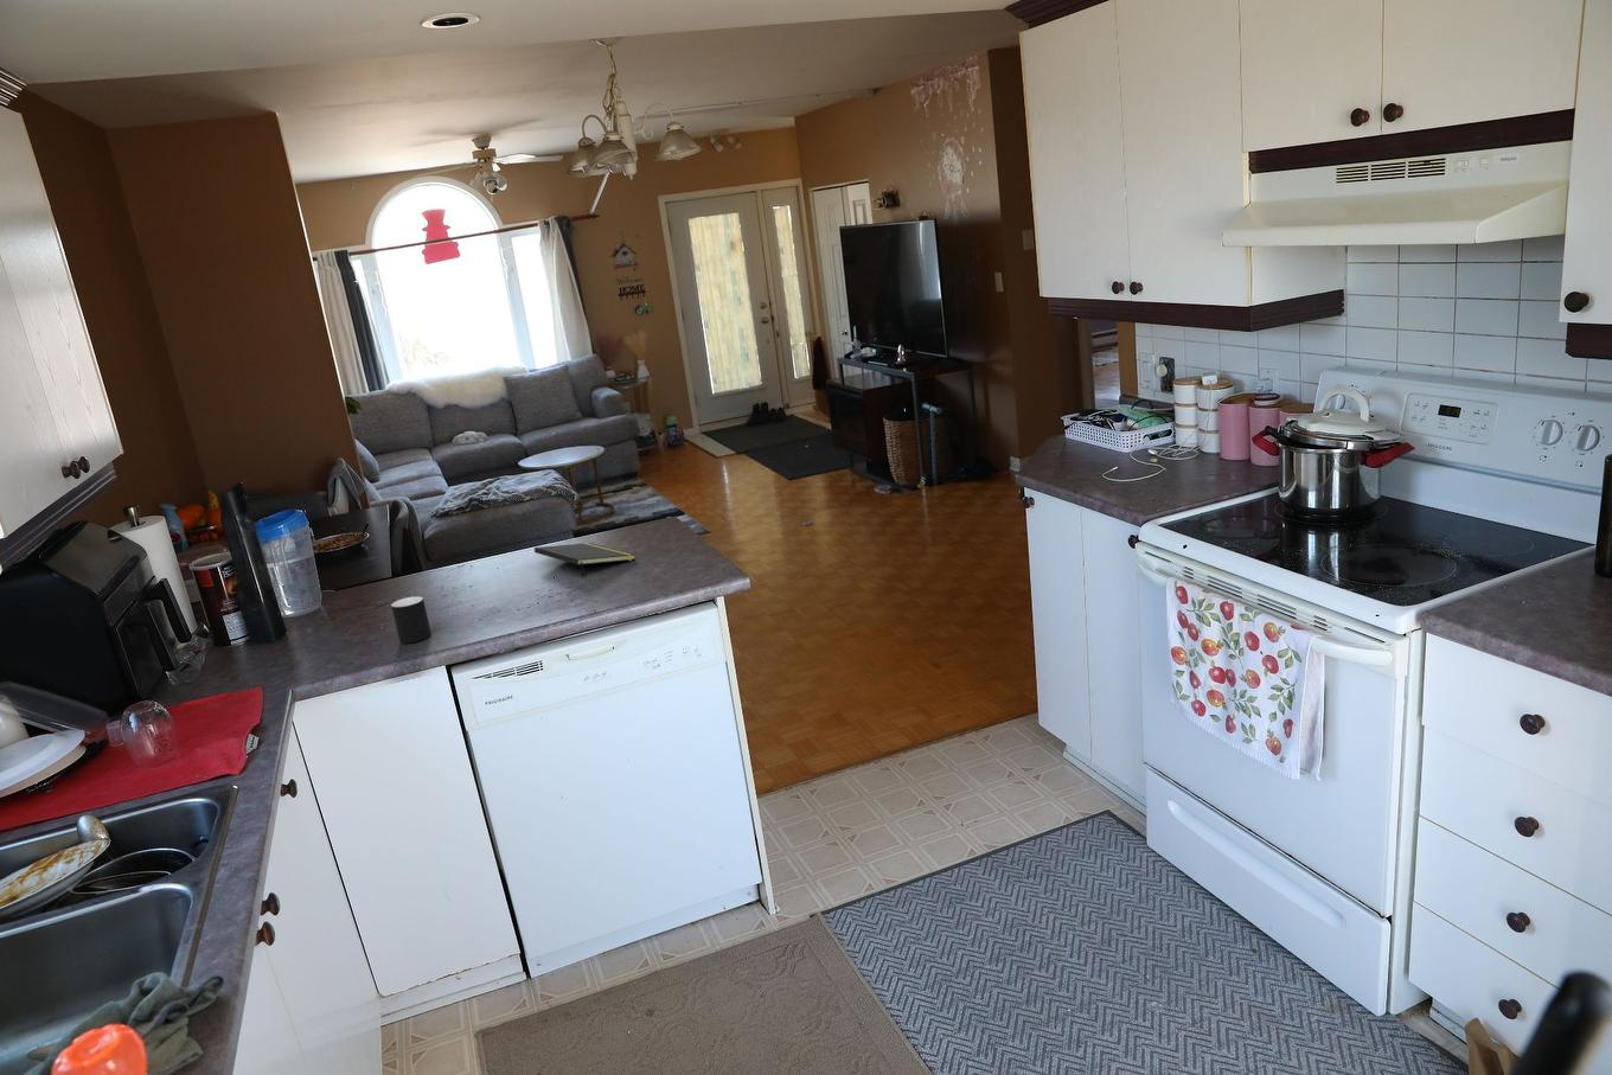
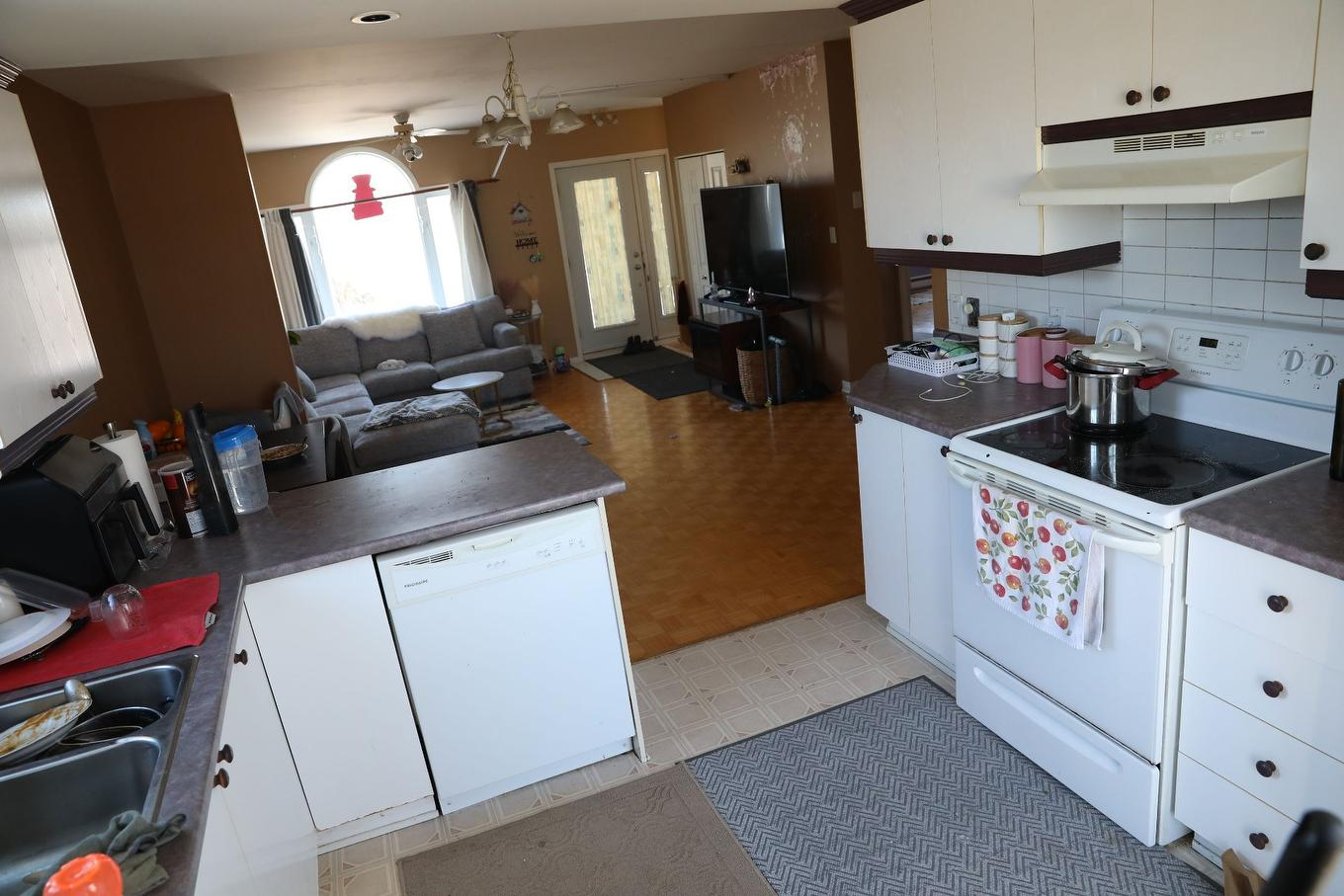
- notepad [534,541,637,578]
- cup [390,595,433,644]
